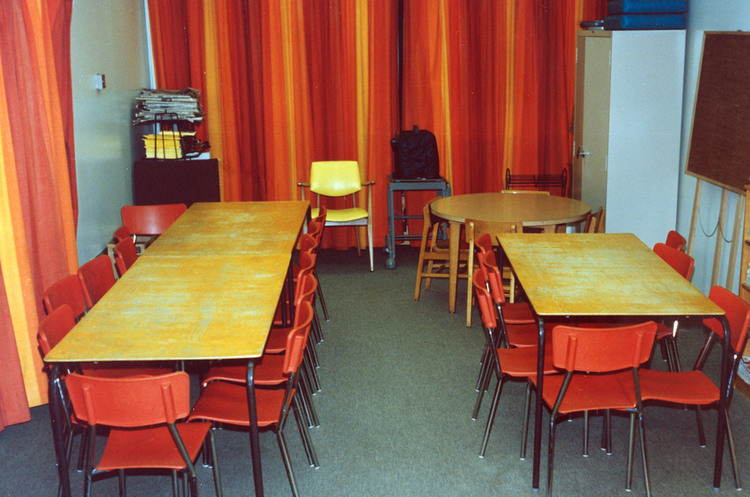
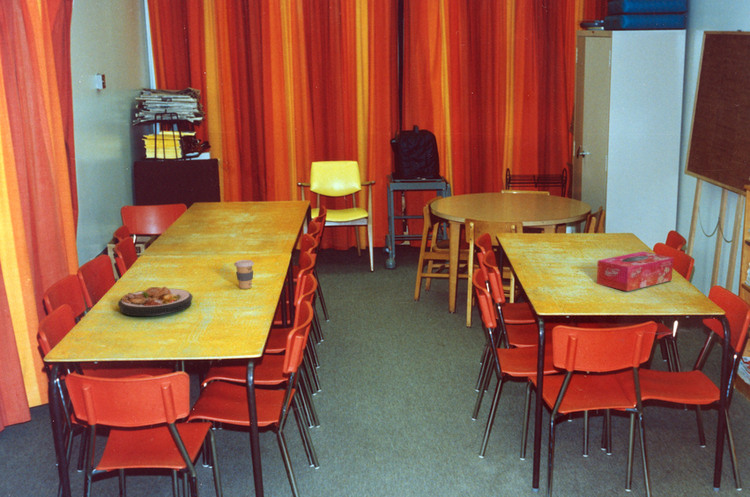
+ tissue box [596,250,674,292]
+ plate [117,286,194,317]
+ coffee cup [233,259,255,290]
